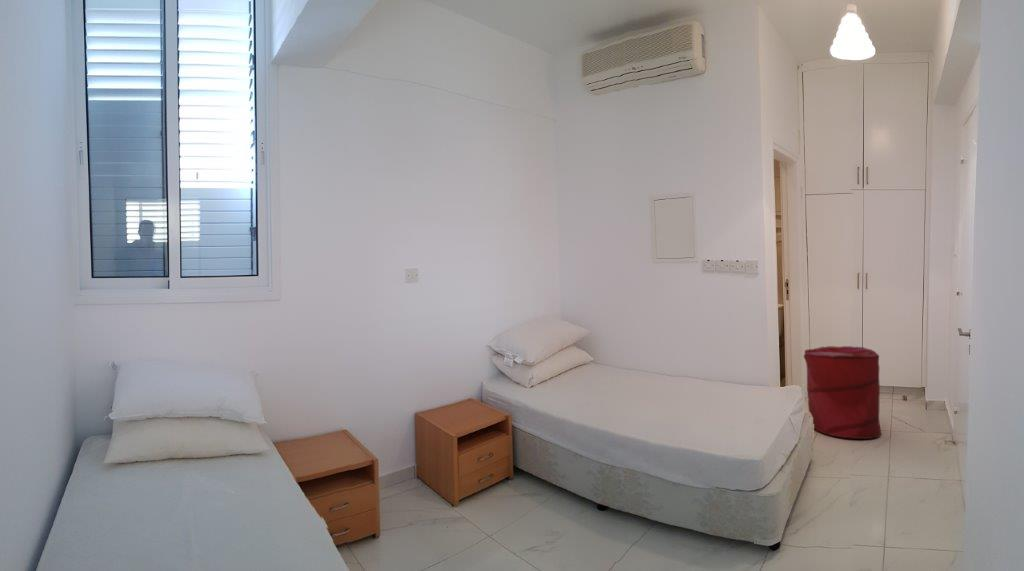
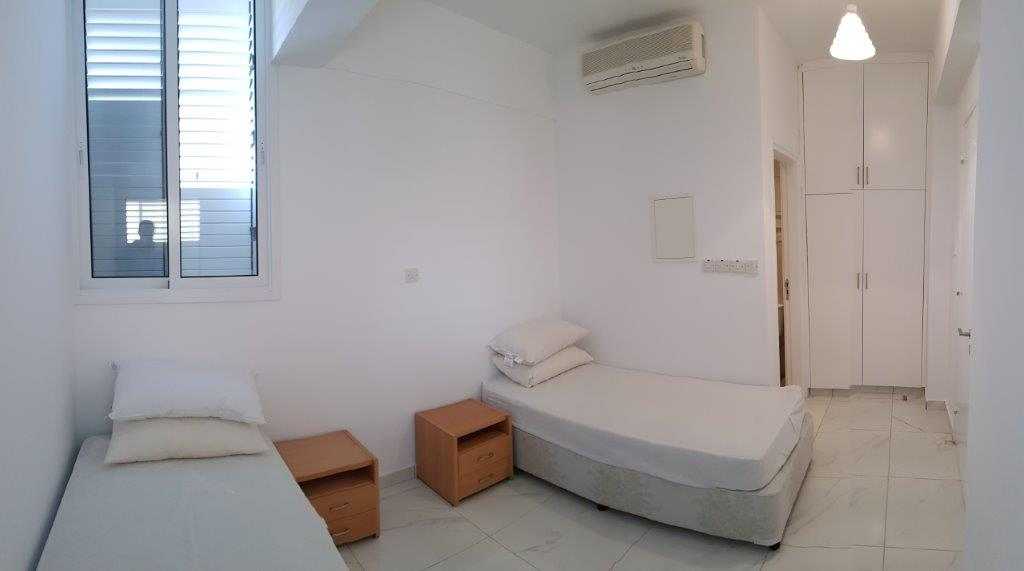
- laundry hamper [803,345,882,440]
